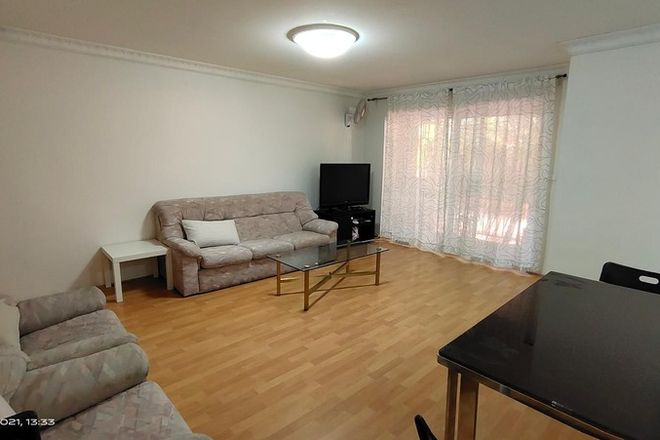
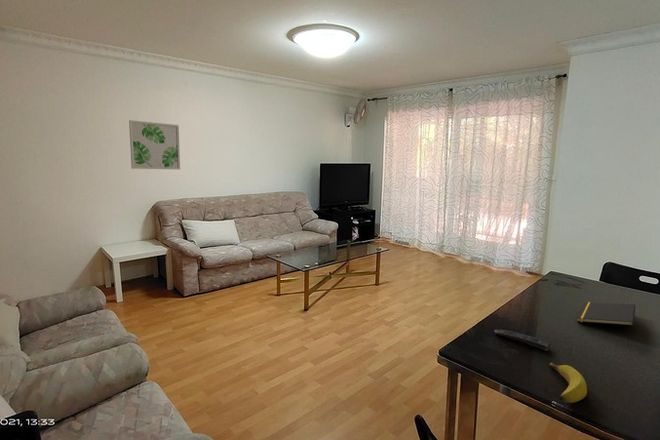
+ remote control [494,329,551,352]
+ wall art [128,119,181,171]
+ notepad [575,301,636,327]
+ banana [548,362,588,404]
